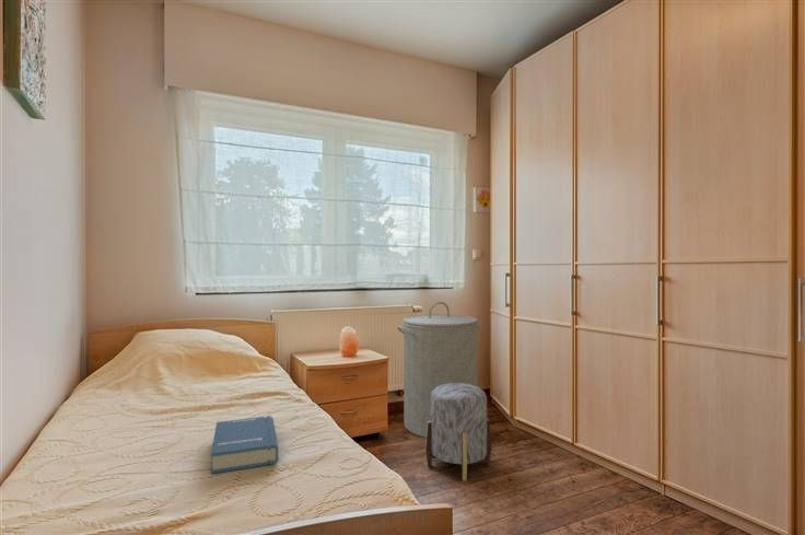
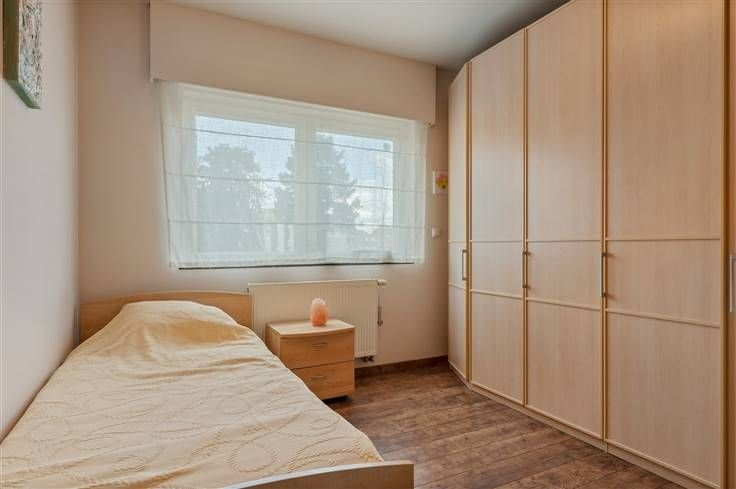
- stool [424,383,492,482]
- hardback book [210,415,279,475]
- laundry hamper [396,301,481,439]
